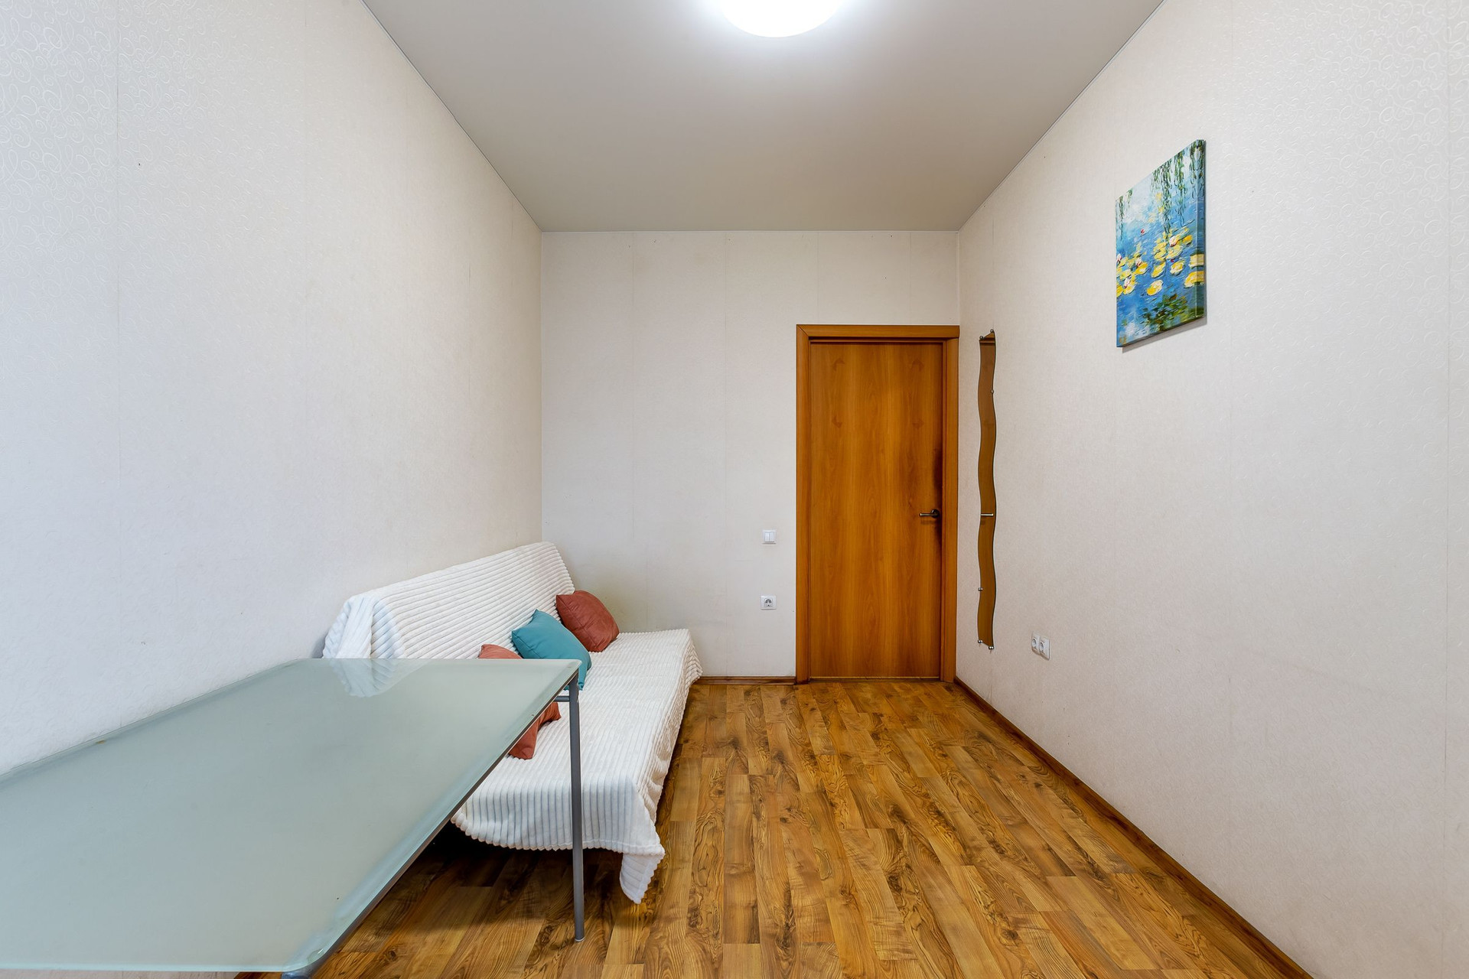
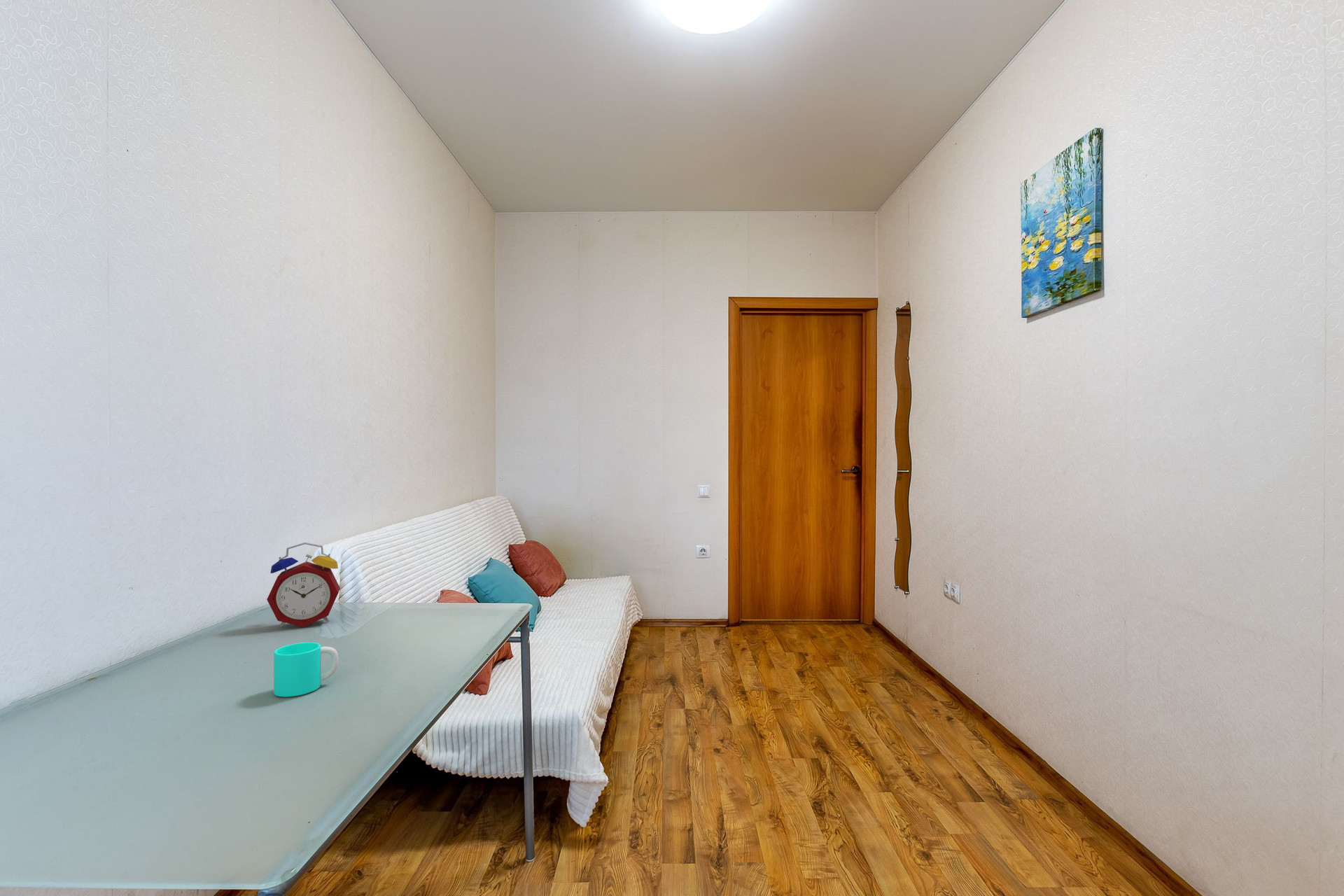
+ alarm clock [266,542,341,628]
+ cup [273,642,339,697]
